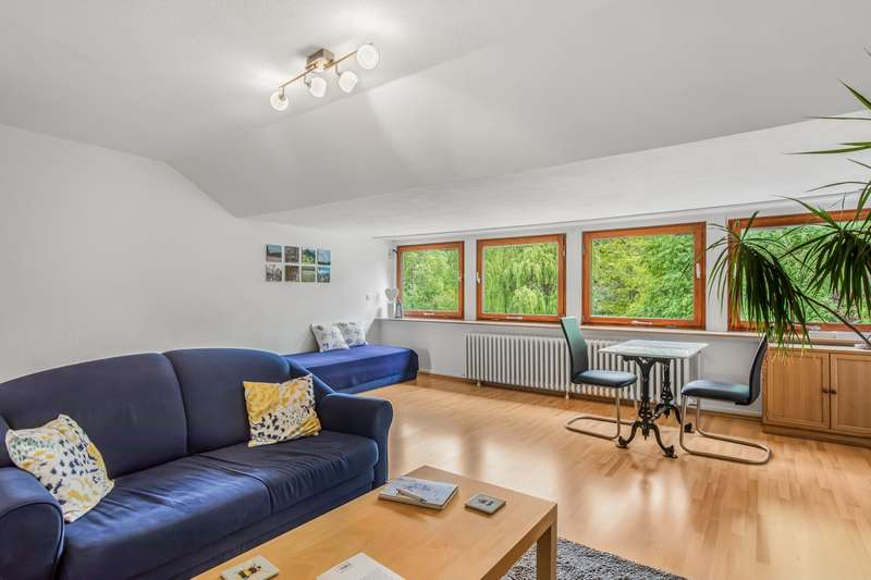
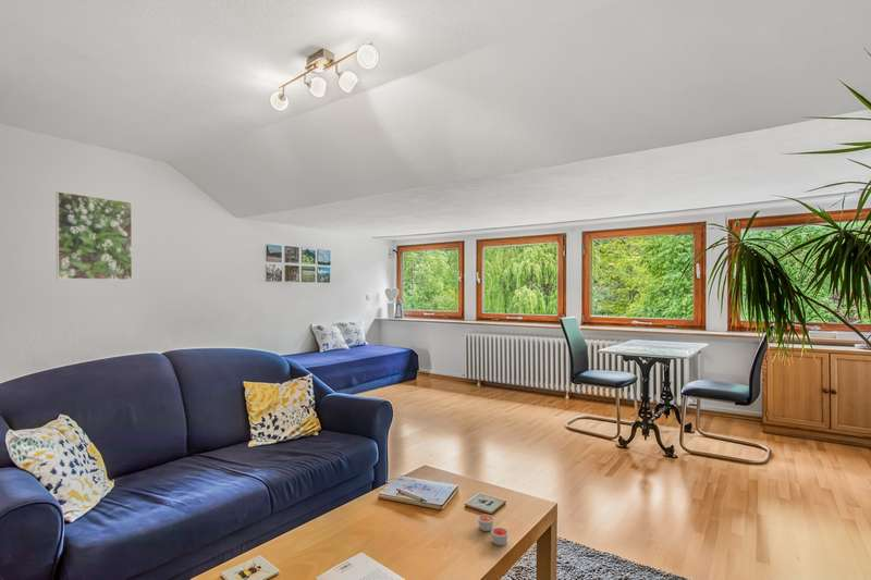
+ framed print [54,190,133,281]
+ candle [477,514,510,546]
